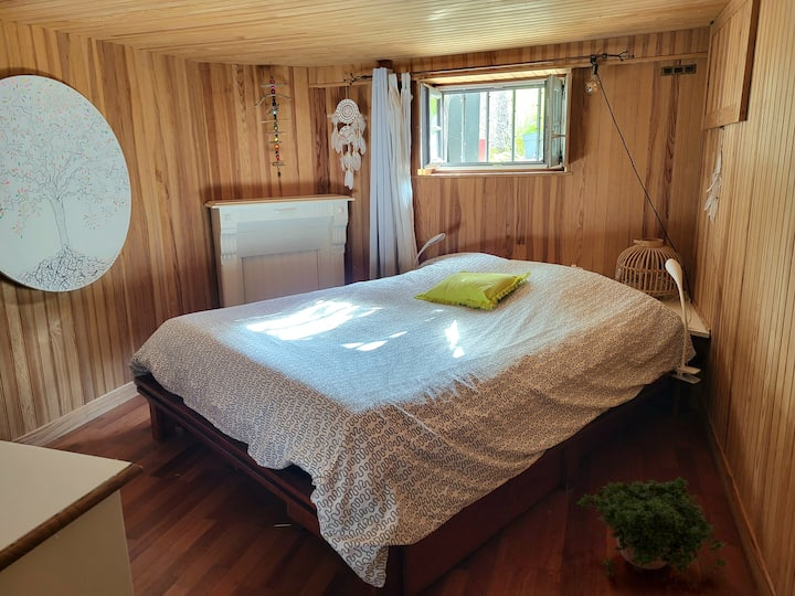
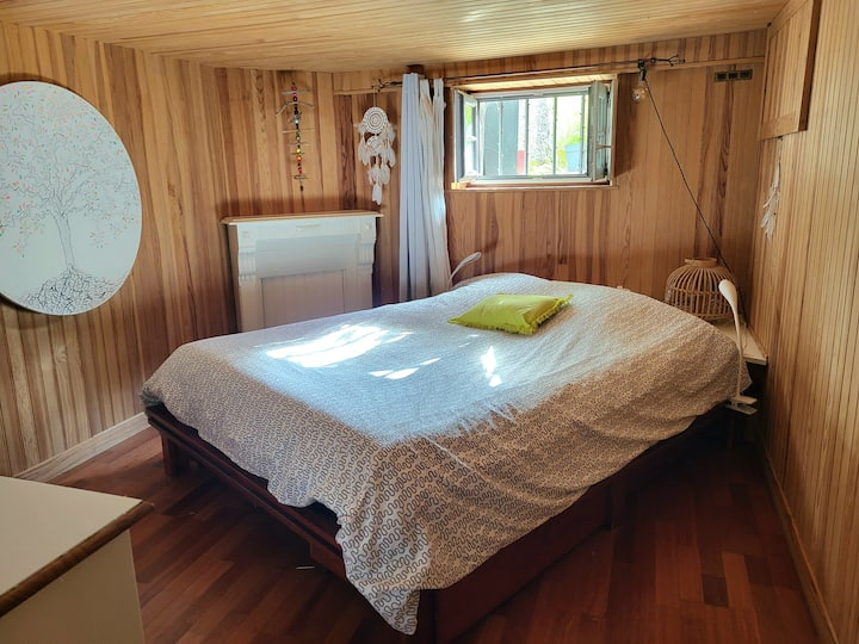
- potted plant [576,476,730,577]
